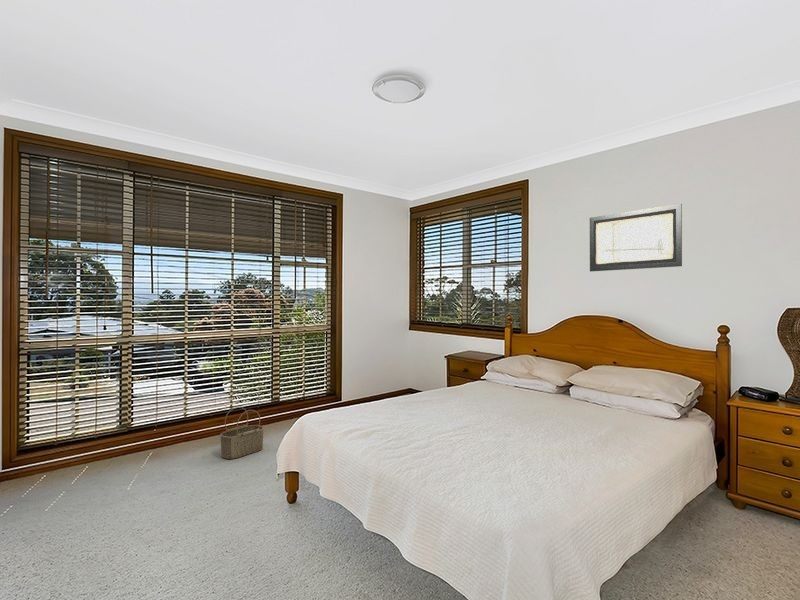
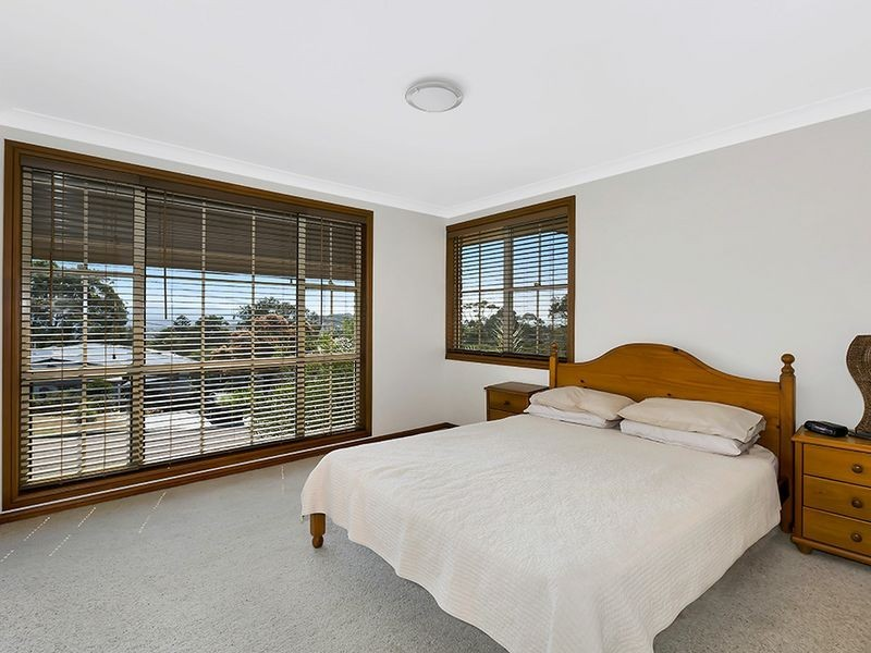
- wicker basket [219,406,265,460]
- wall art [589,203,683,272]
